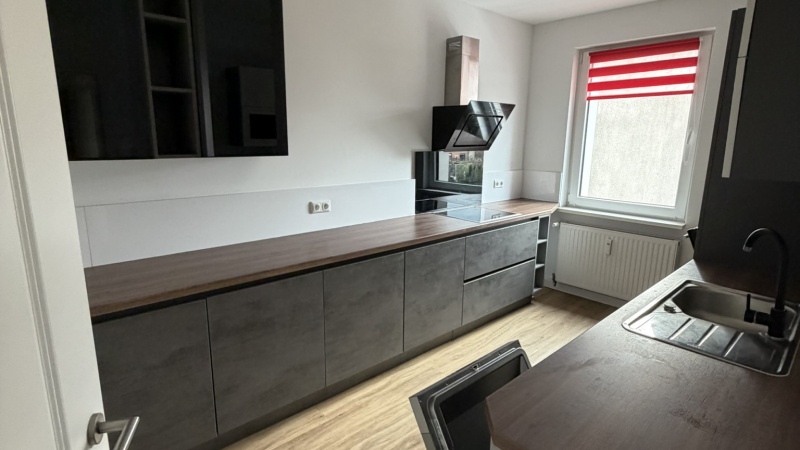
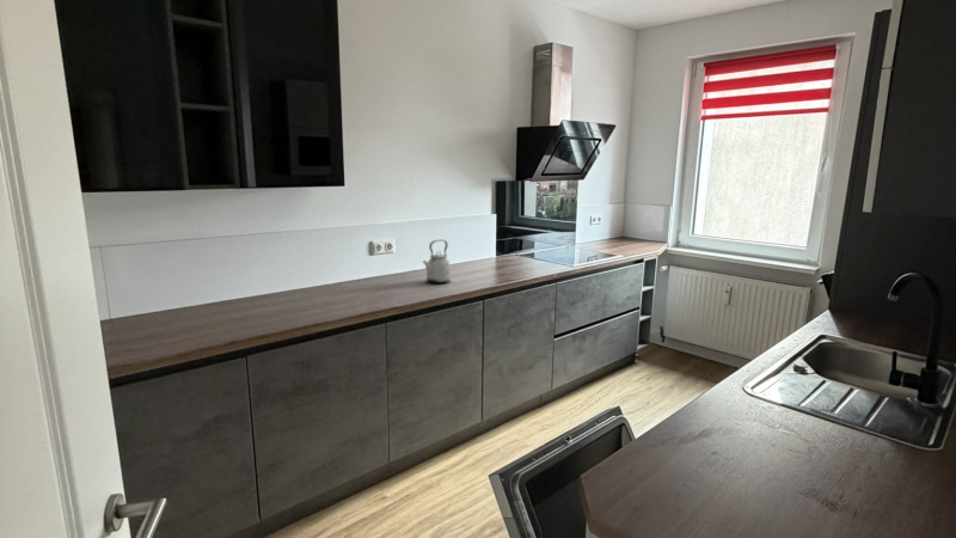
+ kettle [422,239,453,285]
